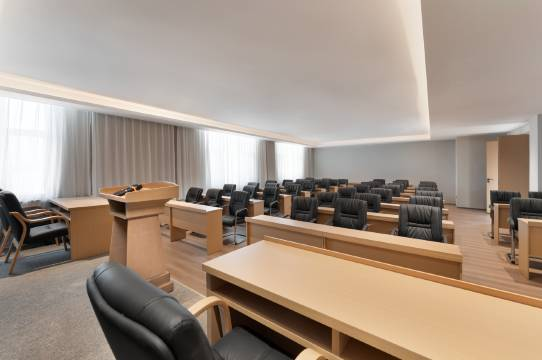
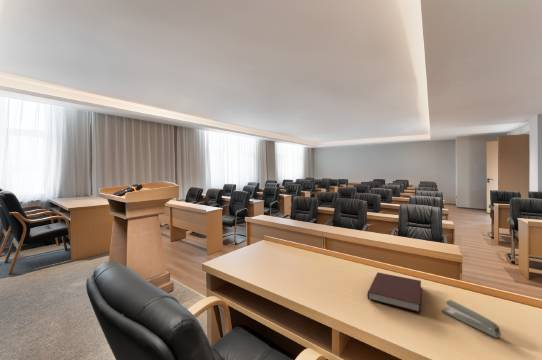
+ stapler [440,299,502,339]
+ notebook [366,271,422,313]
